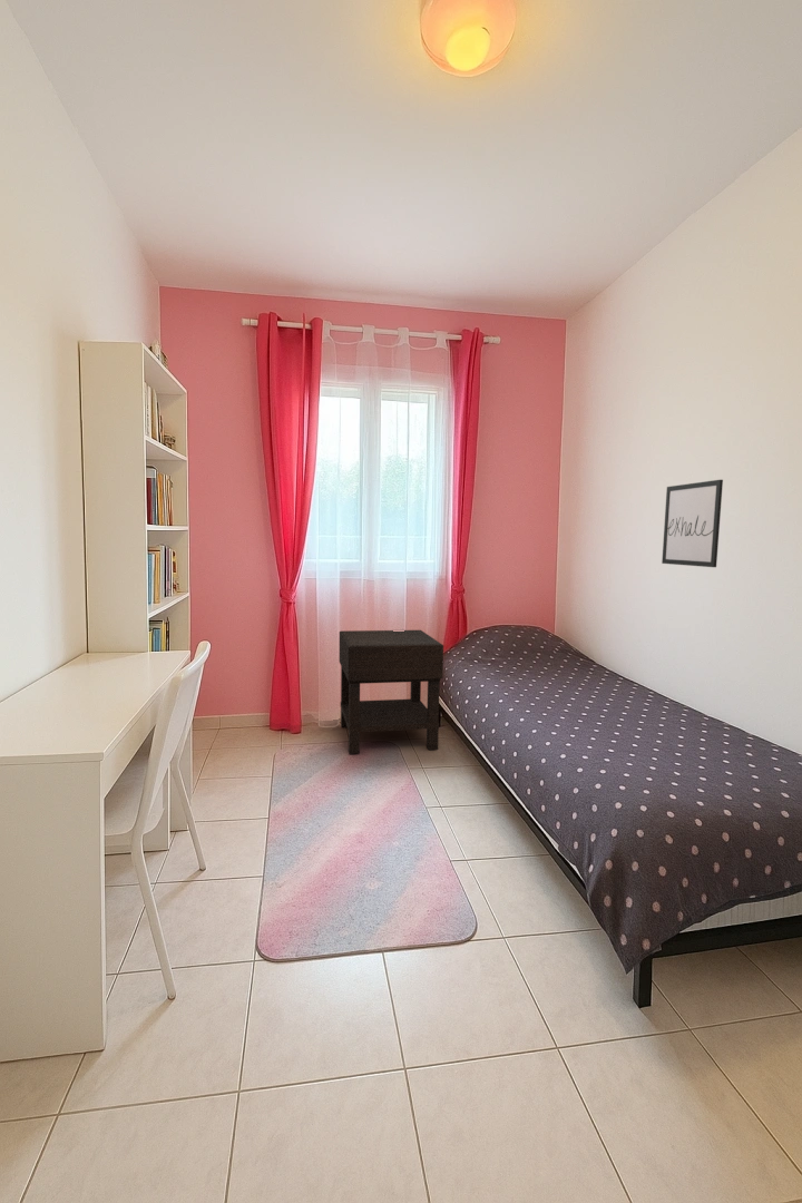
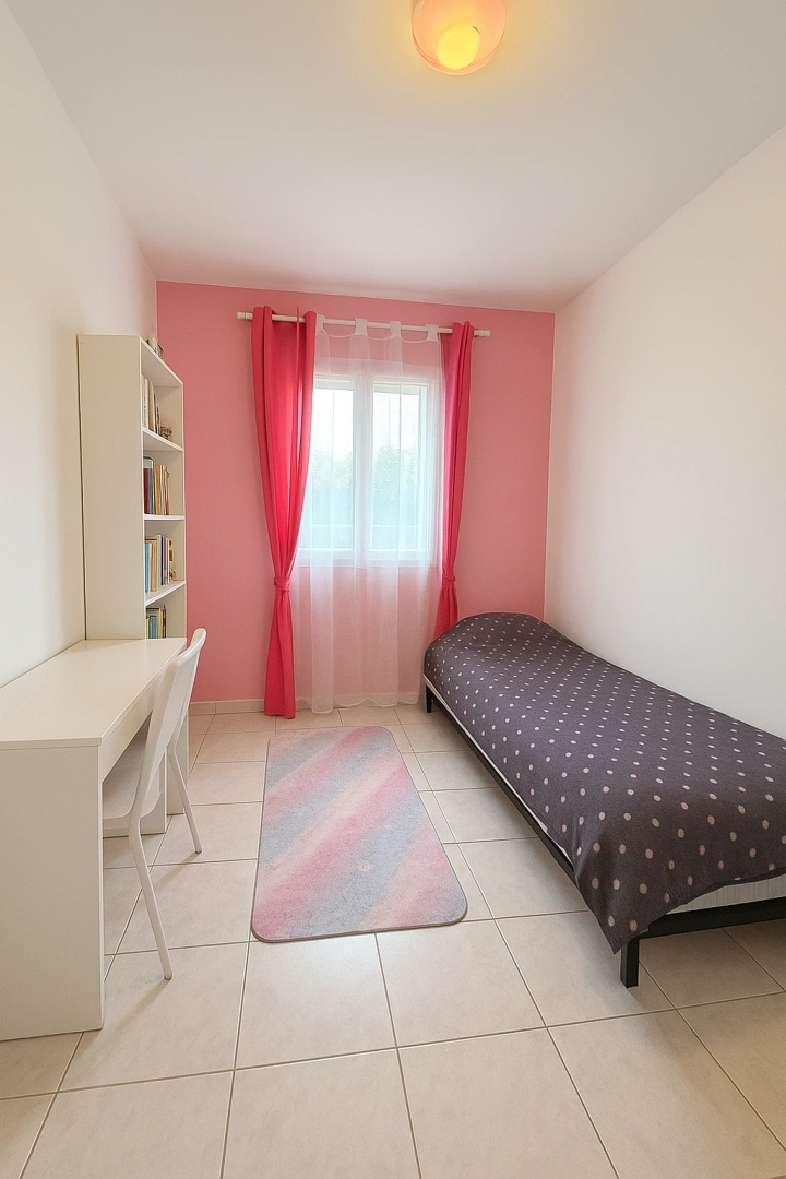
- nightstand [339,629,444,755]
- wall art [661,479,724,568]
